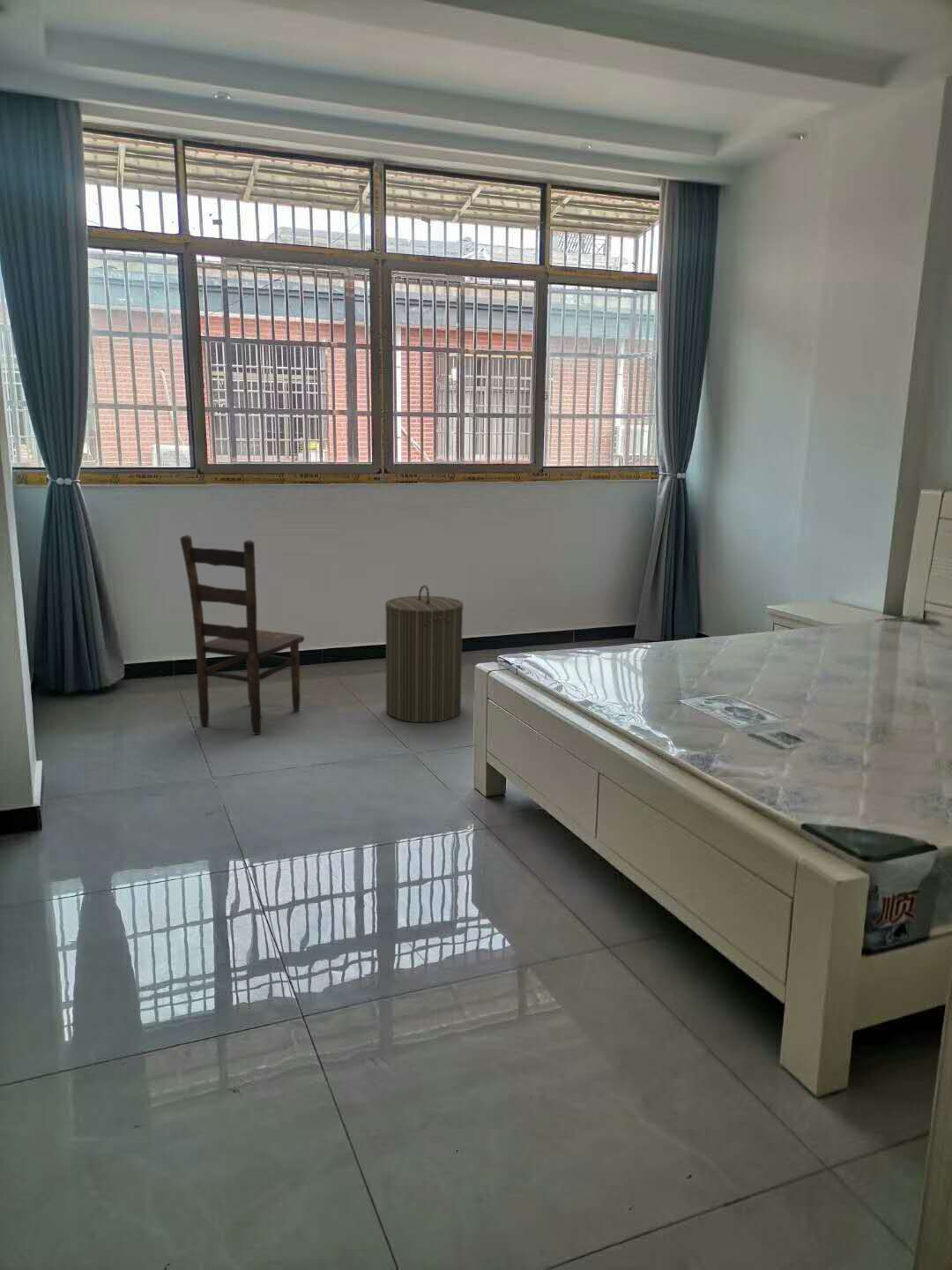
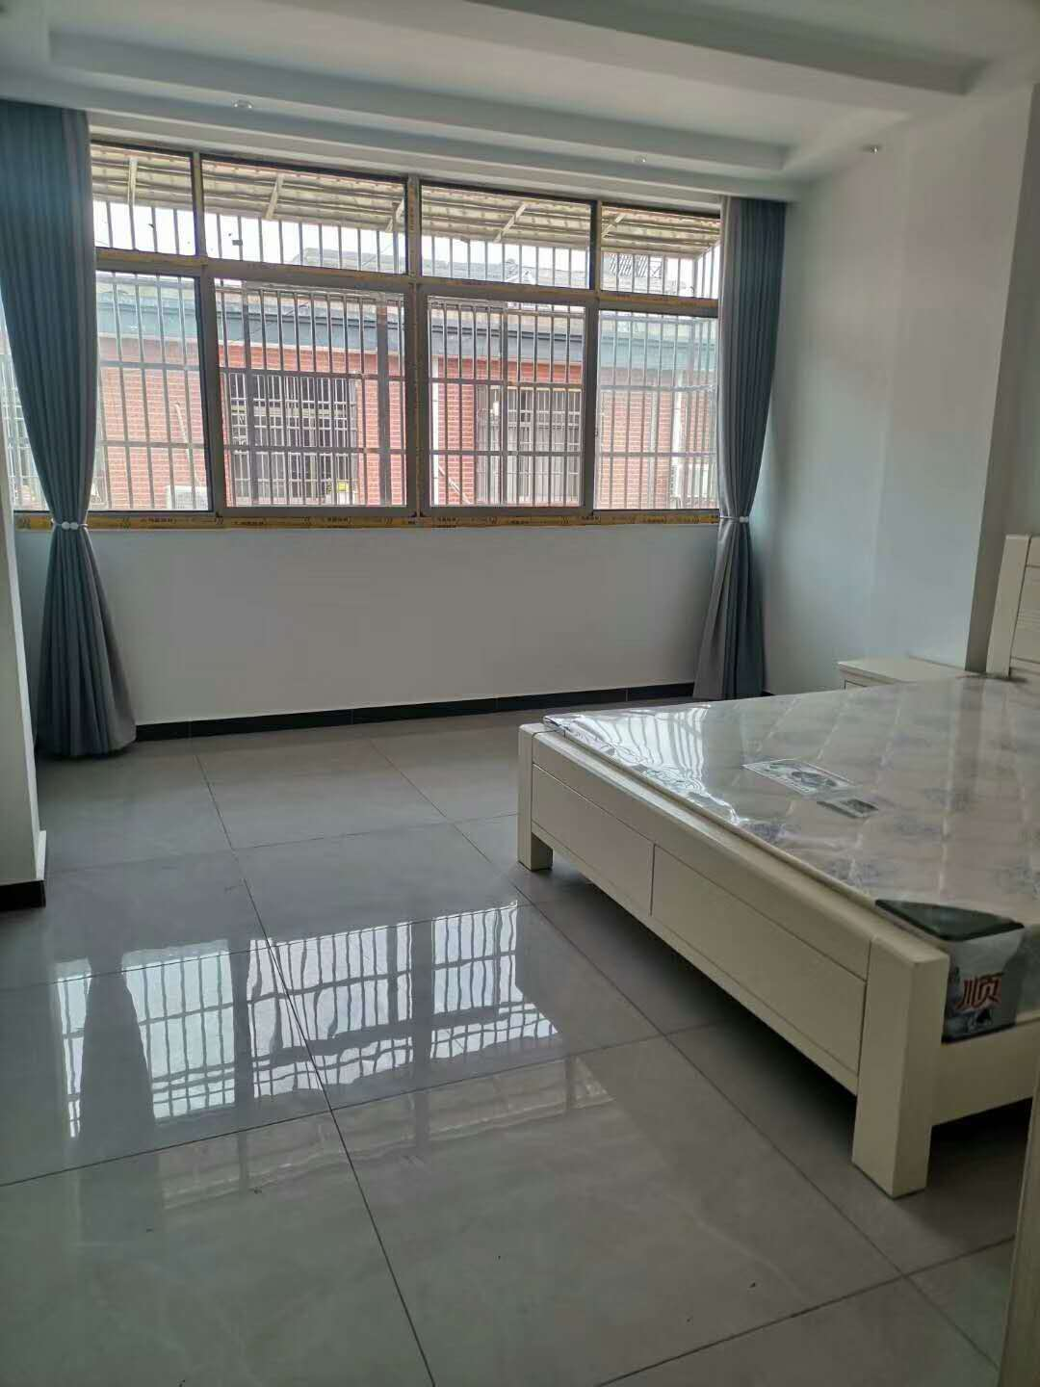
- chair [179,534,305,736]
- laundry hamper [384,584,465,723]
